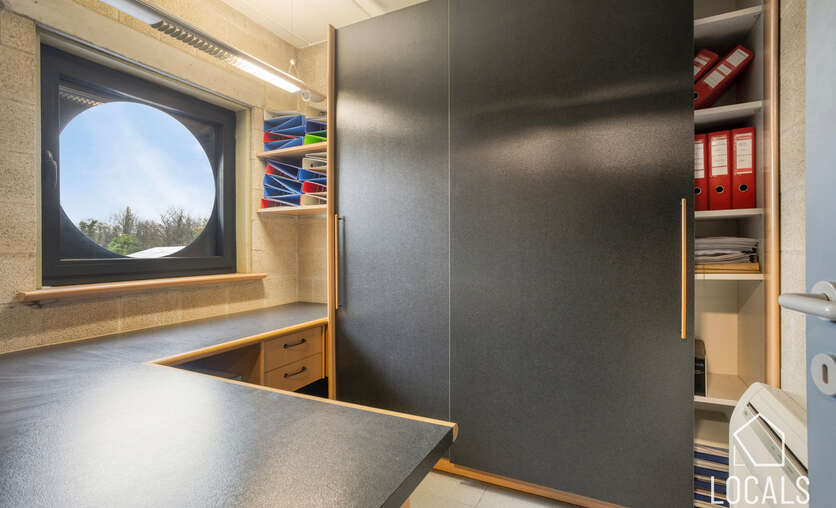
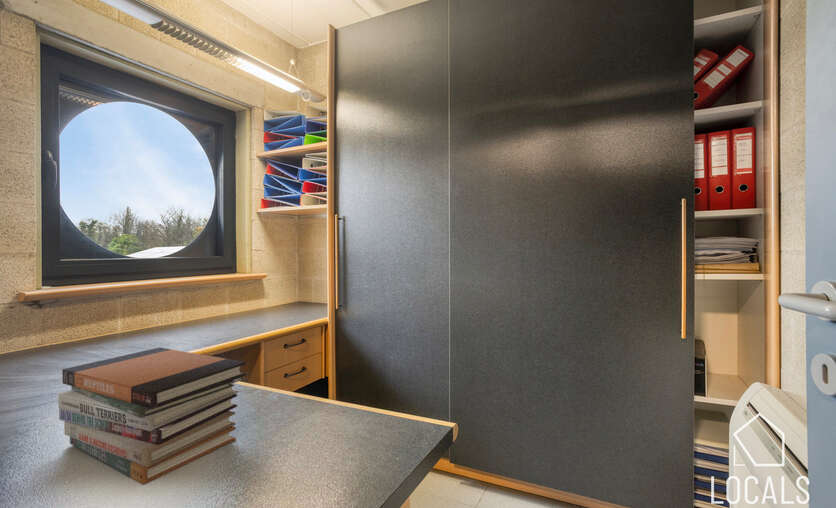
+ book stack [57,346,247,486]
